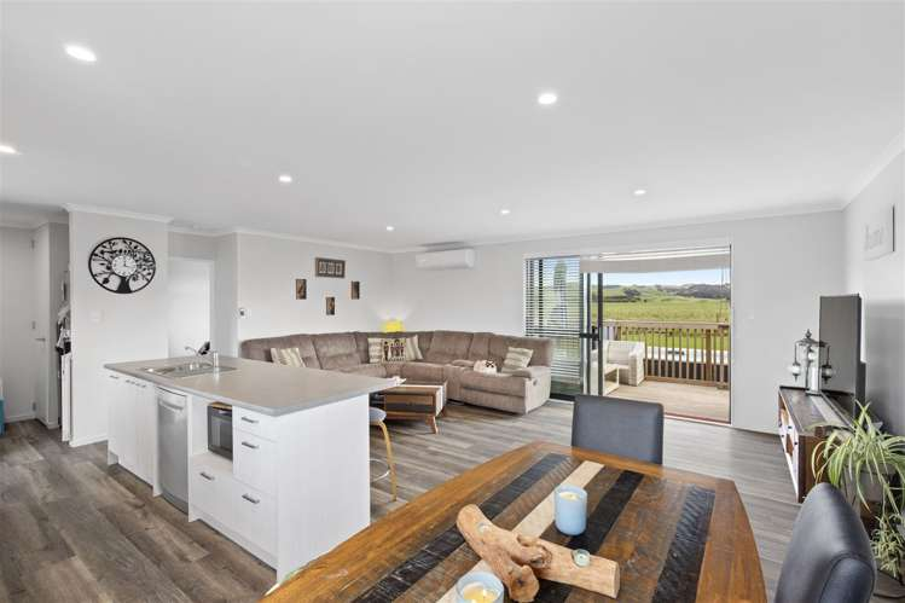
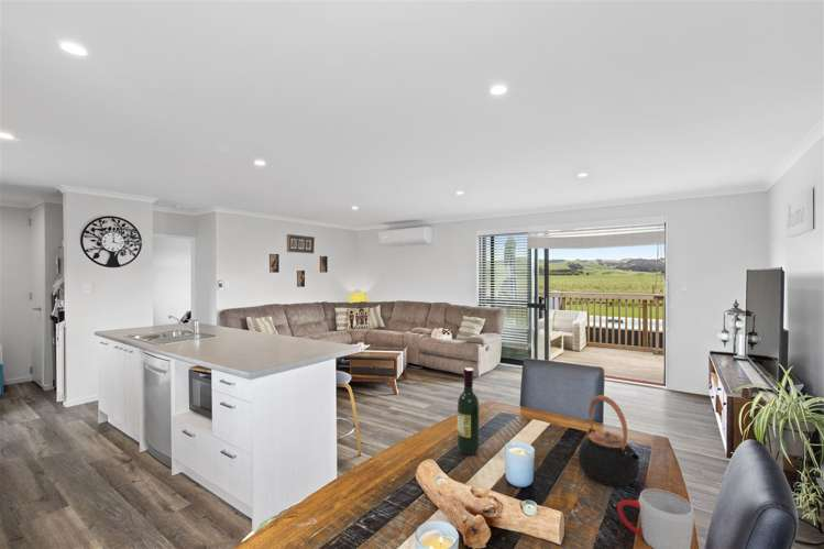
+ teapot [578,394,640,487]
+ mug [616,487,695,549]
+ wine bottle [457,366,481,455]
